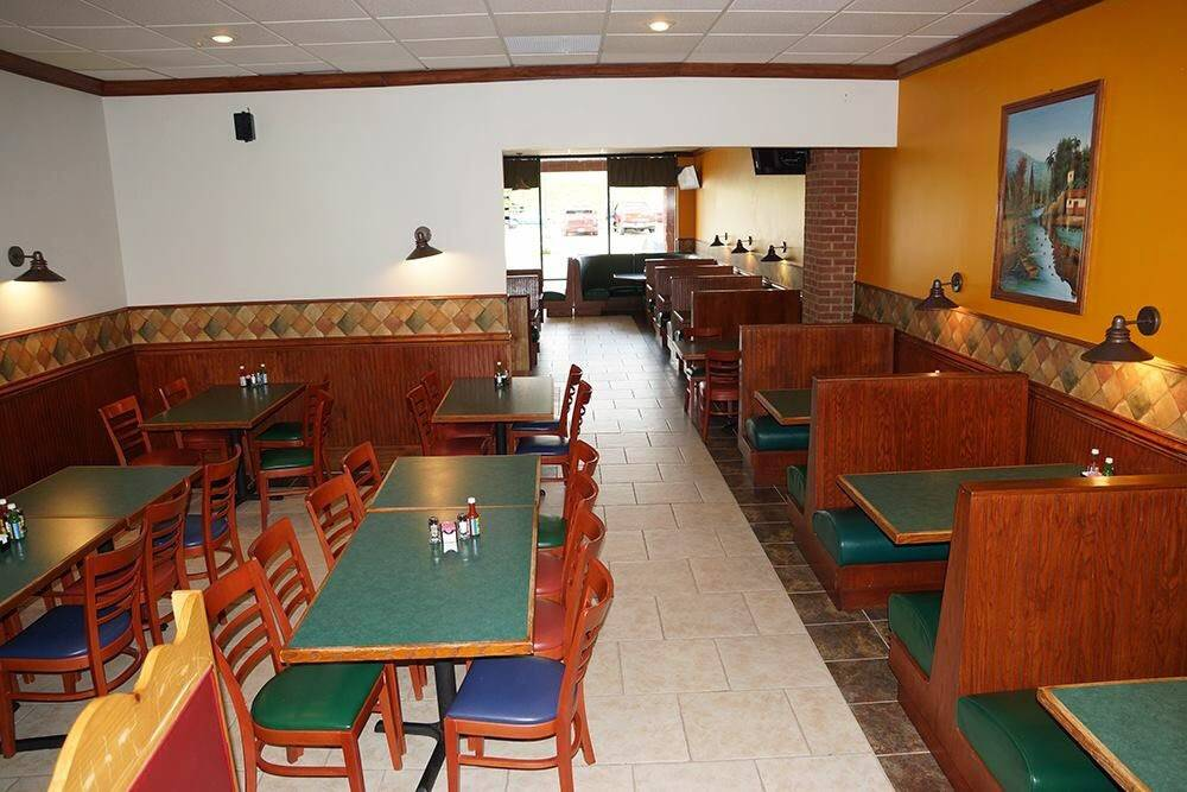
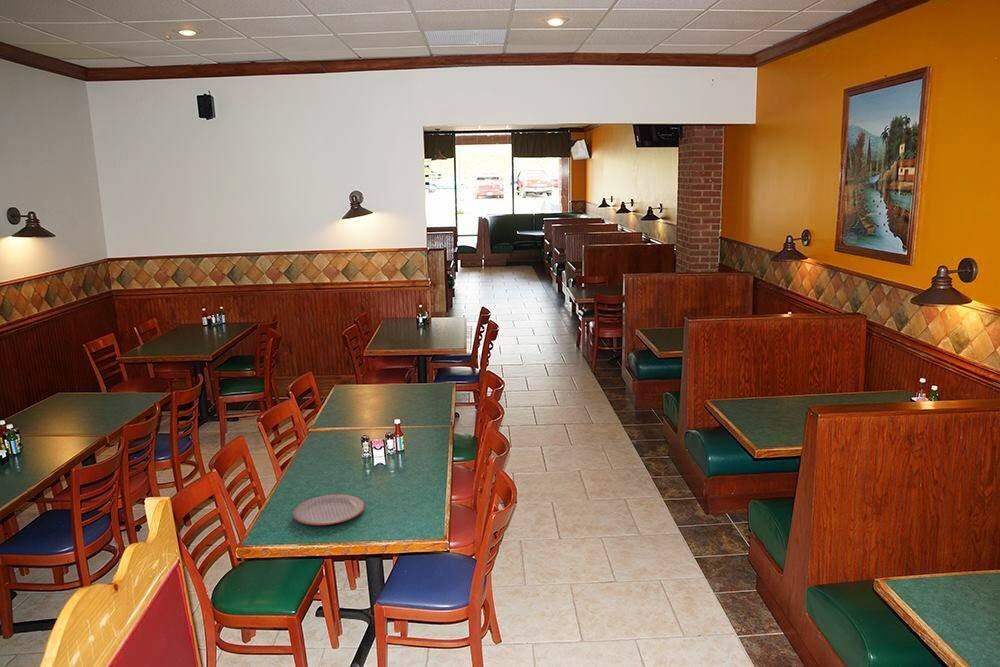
+ plate [292,493,366,526]
